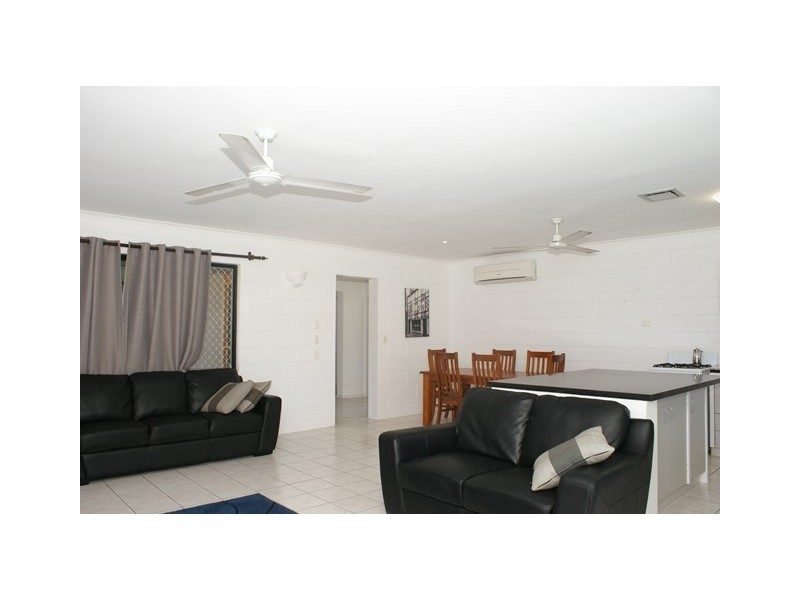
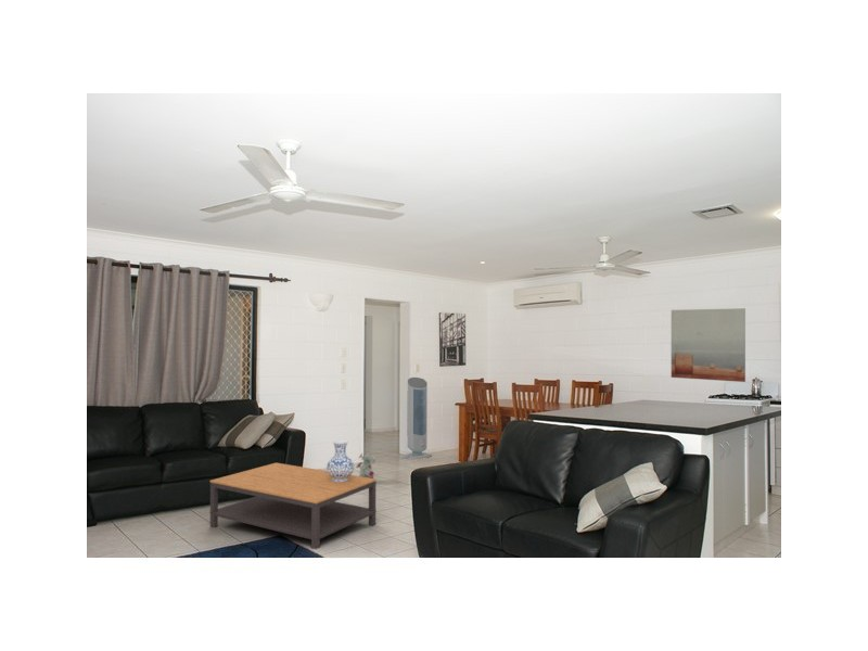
+ coffee table [208,462,378,550]
+ decorative plant [355,452,376,478]
+ vase [326,439,355,482]
+ wall art [671,307,746,383]
+ air purifier [401,376,433,460]
